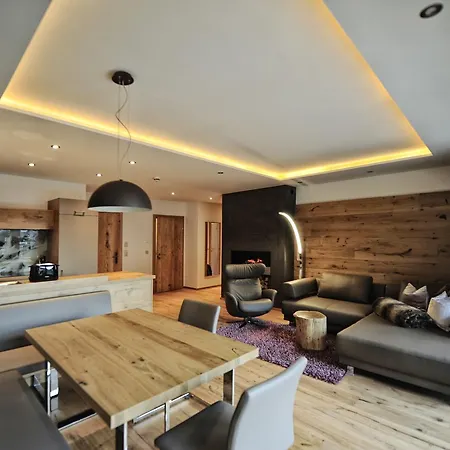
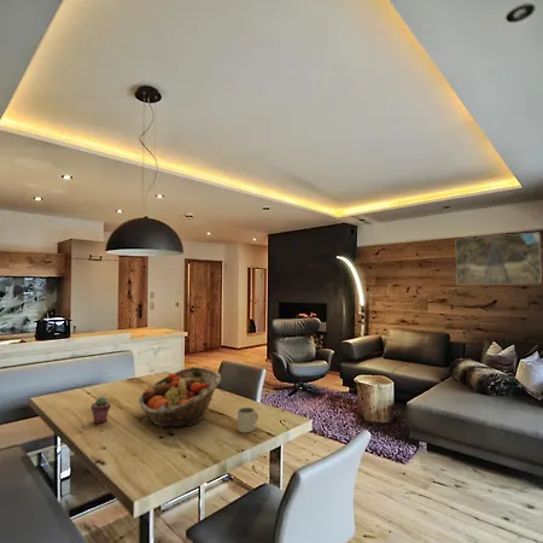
+ fruit basket [138,366,222,428]
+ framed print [455,232,543,285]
+ mug [237,407,259,433]
+ potted succulent [91,396,112,425]
